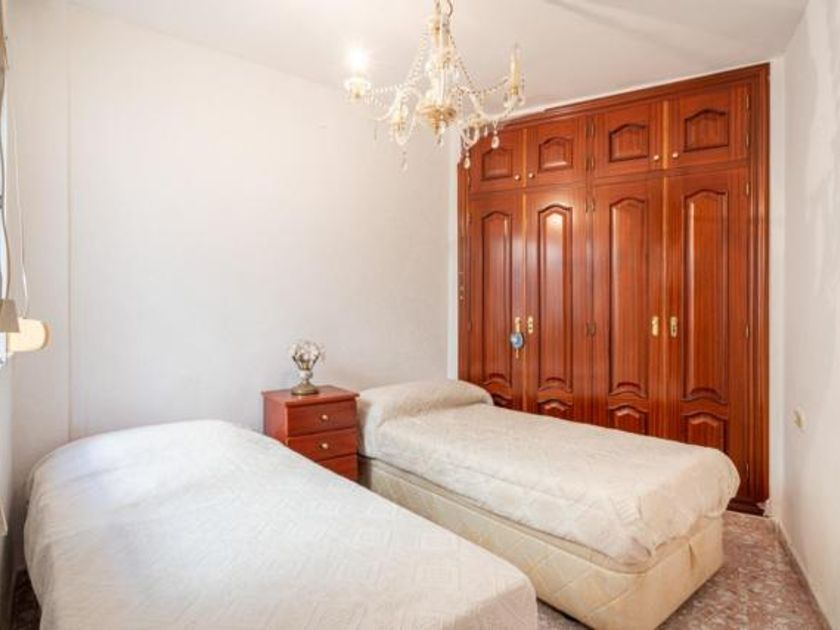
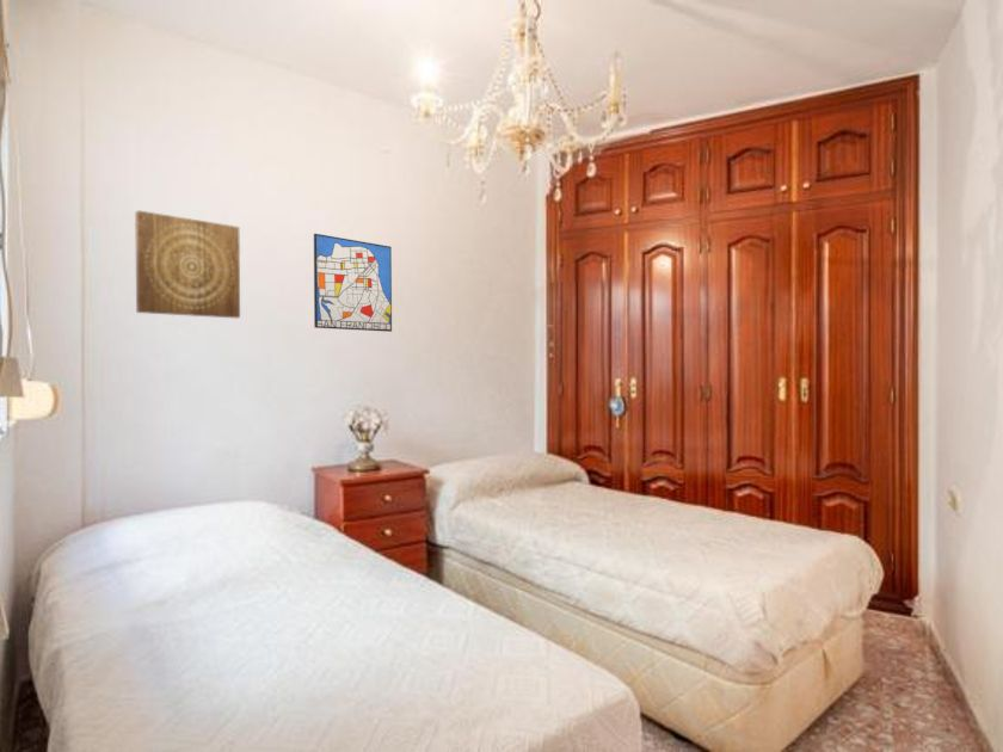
+ wall art [134,209,241,319]
+ wall art [313,233,393,333]
